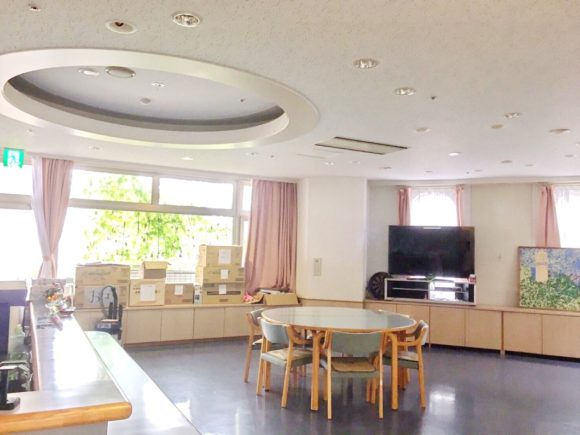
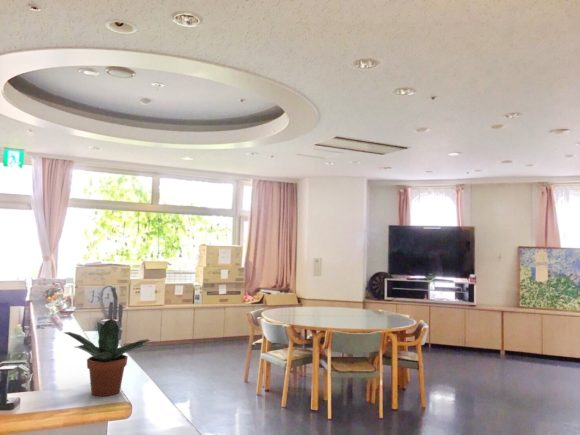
+ potted plant [63,318,151,397]
